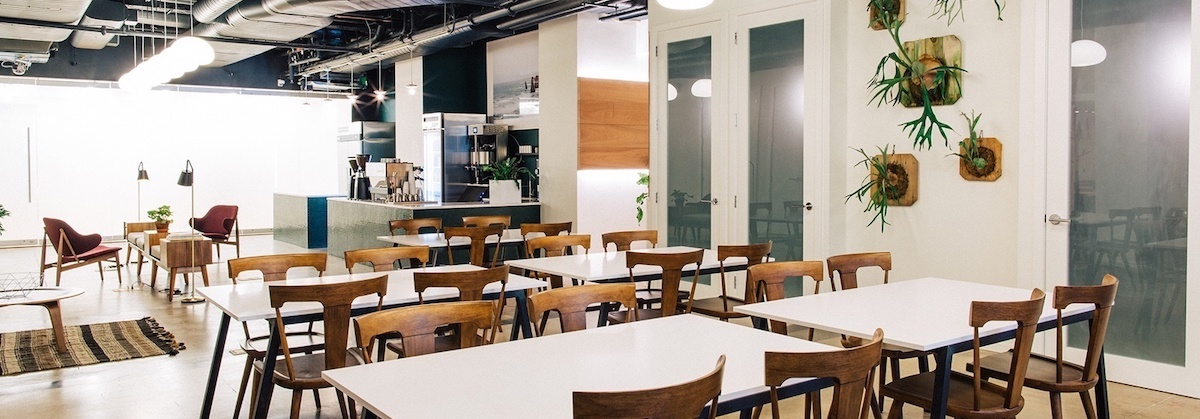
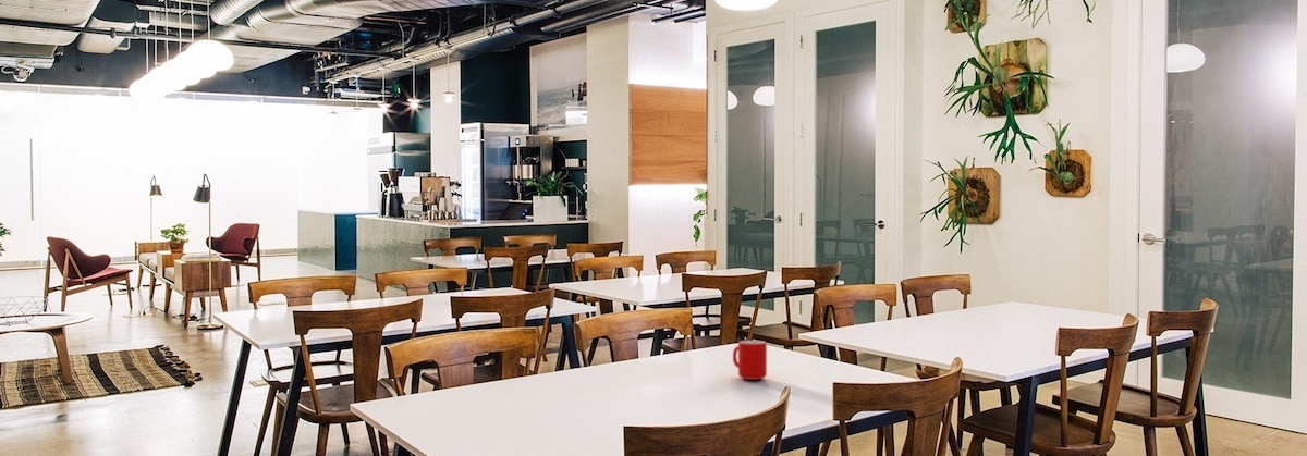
+ cup [732,340,768,381]
